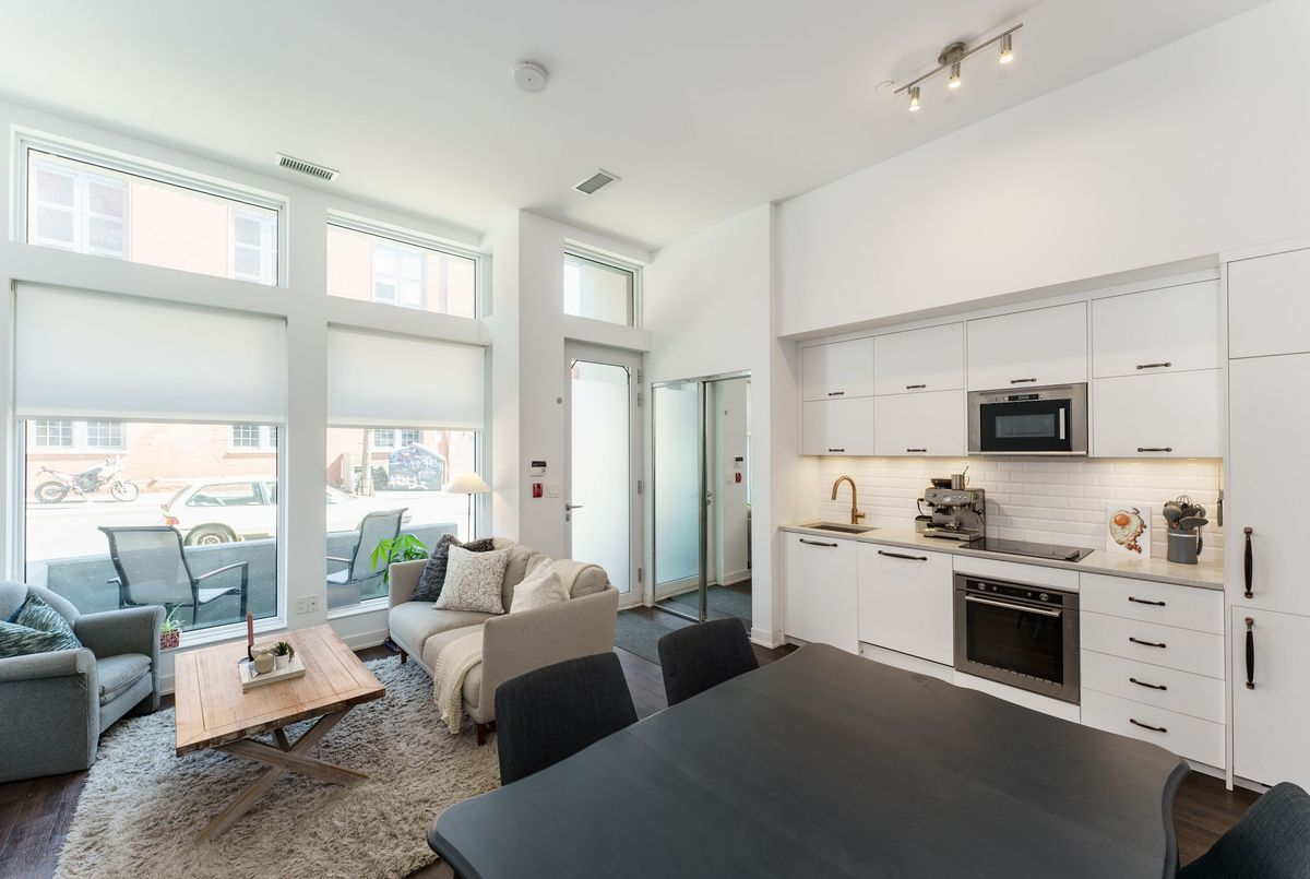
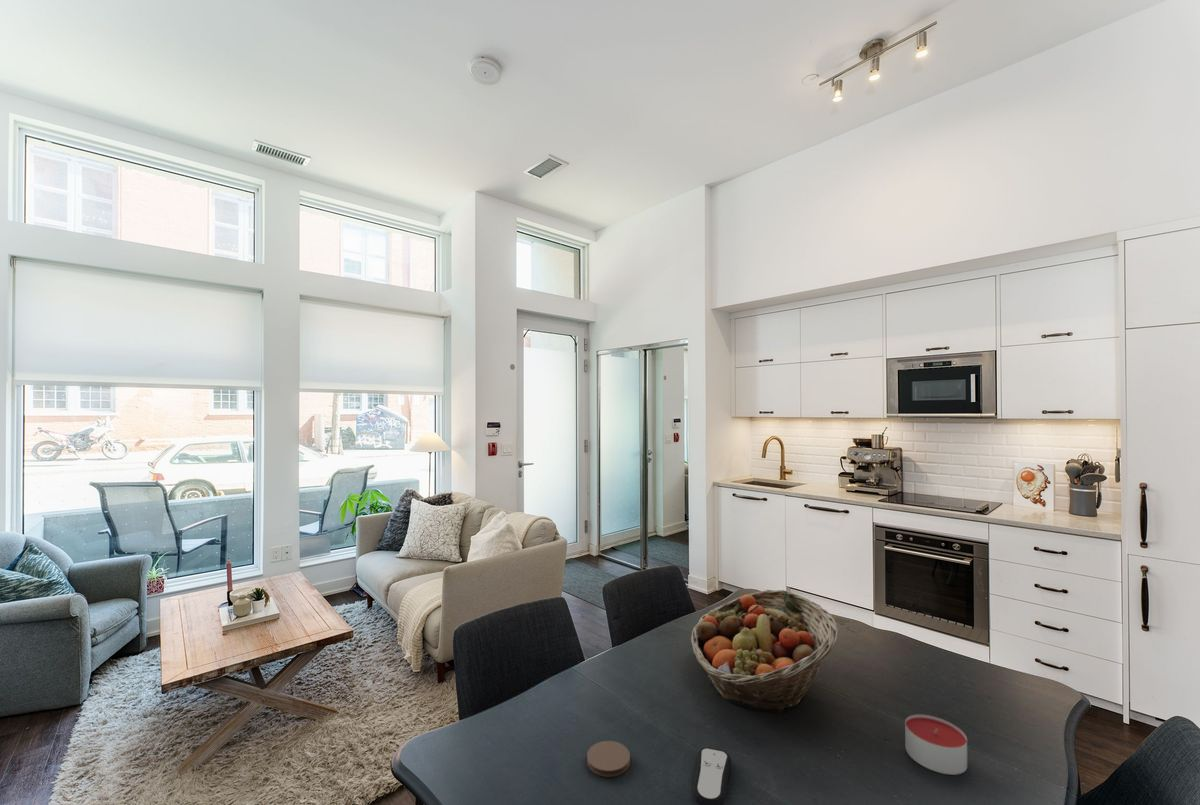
+ candle [904,714,968,776]
+ remote control [691,747,732,805]
+ coaster [586,740,631,778]
+ fruit basket [690,589,839,715]
